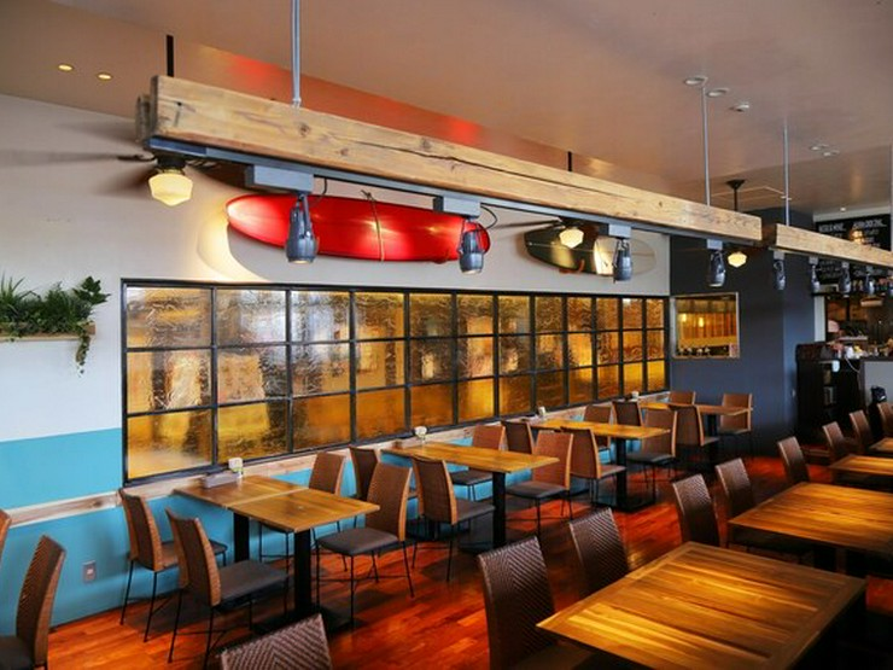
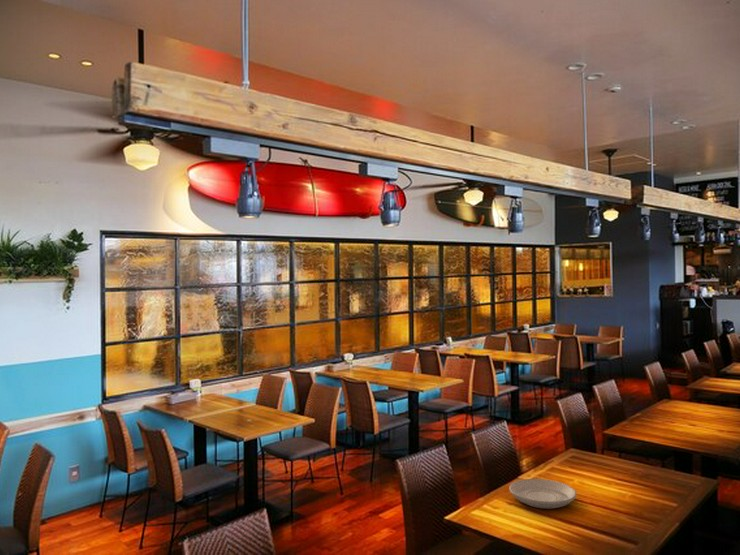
+ plate [508,478,578,510]
